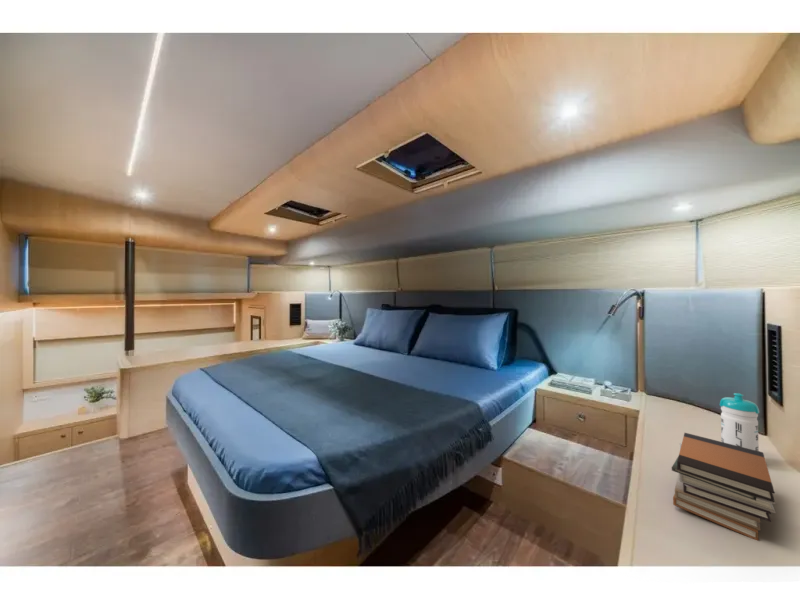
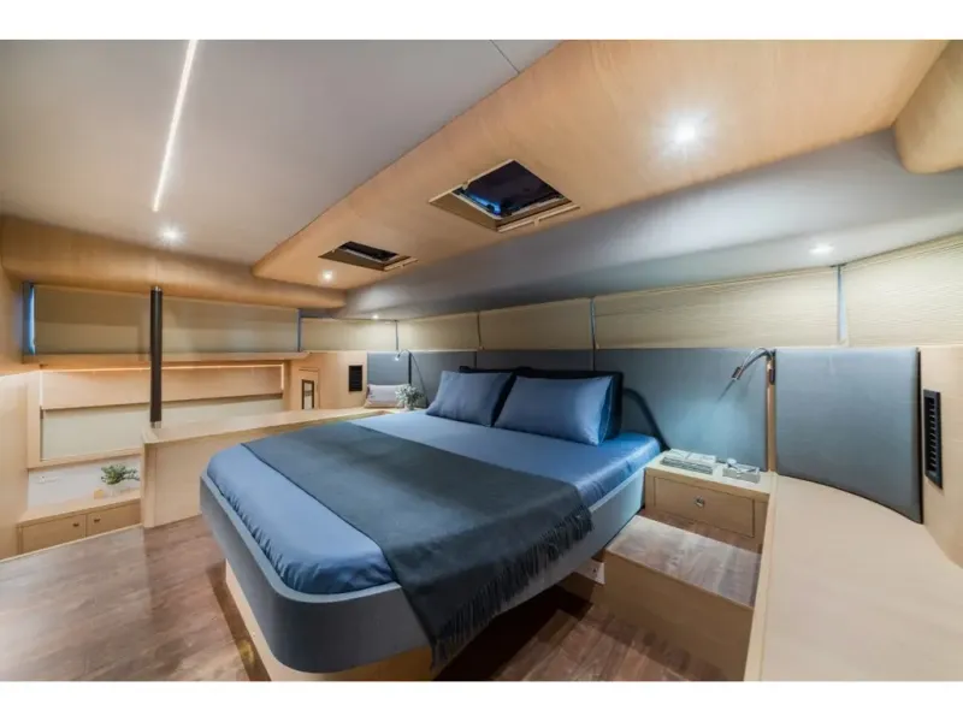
- book stack [671,432,777,542]
- water bottle [719,392,760,451]
